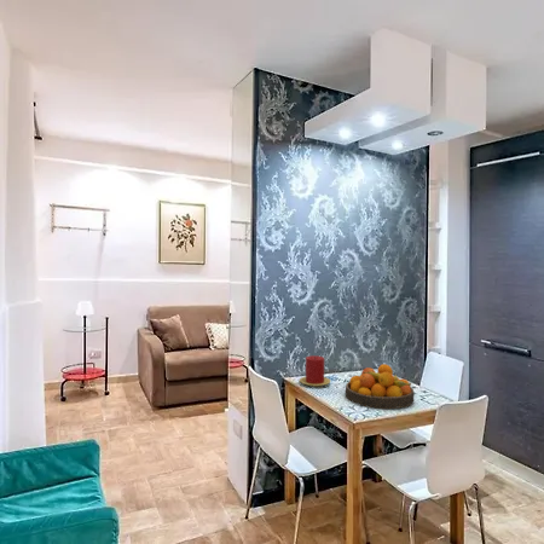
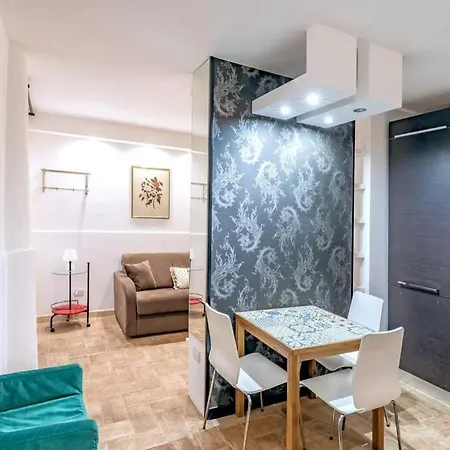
- fruit bowl [345,363,416,410]
- candle [299,354,331,388]
